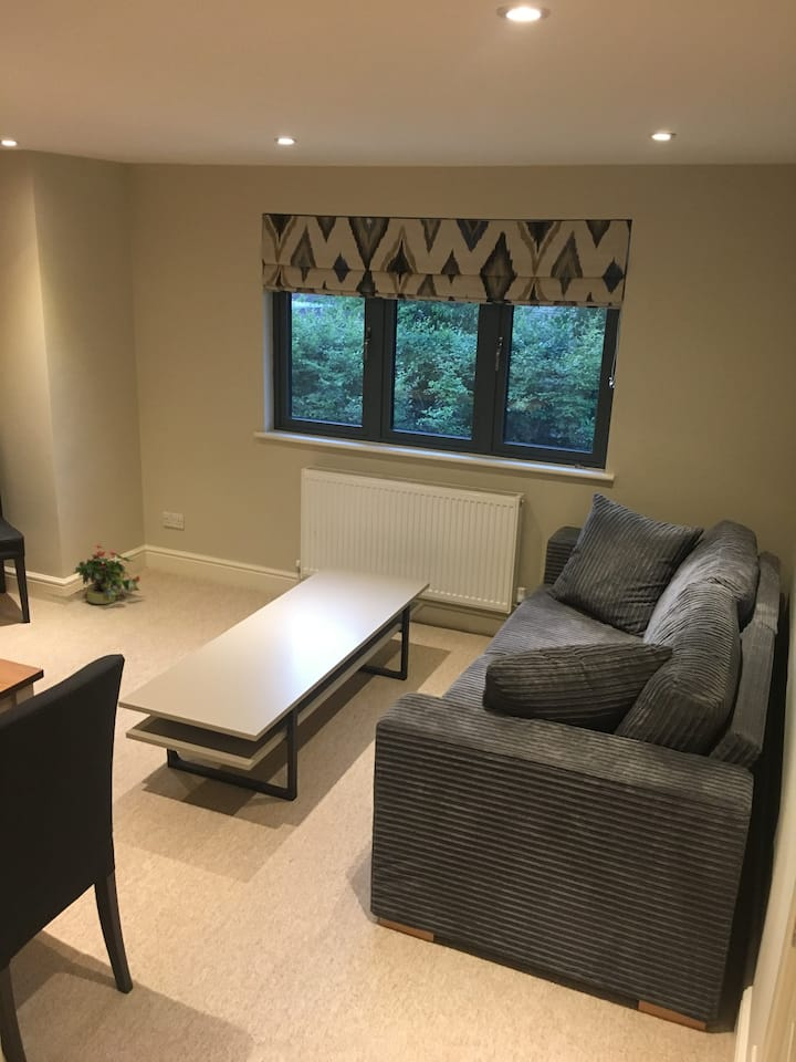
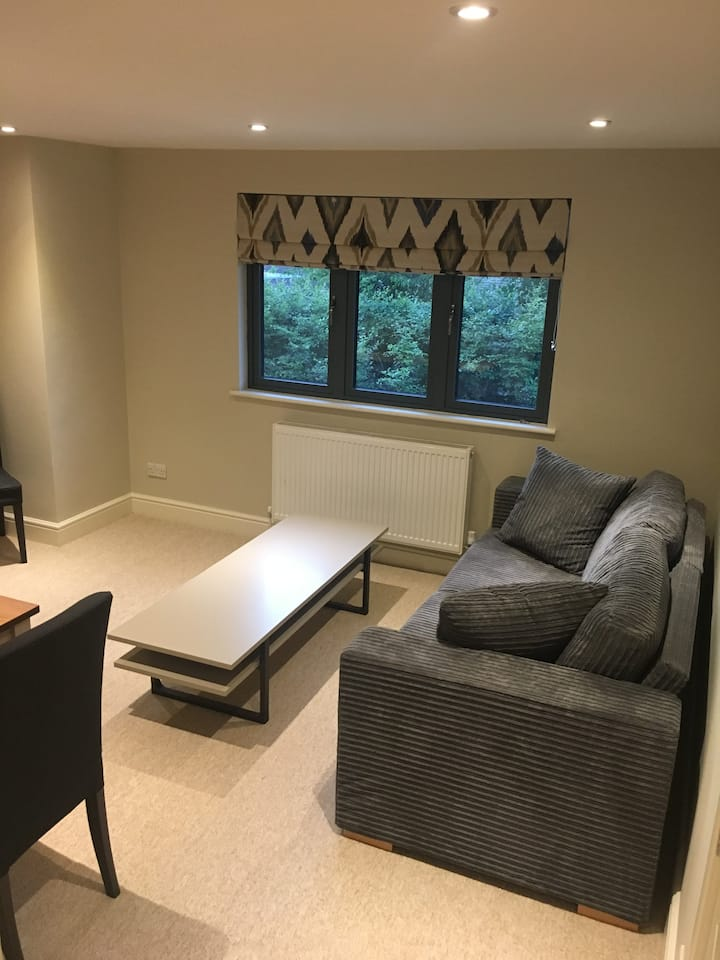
- potted plant [72,544,142,605]
